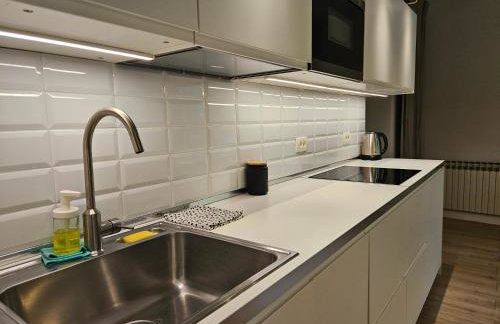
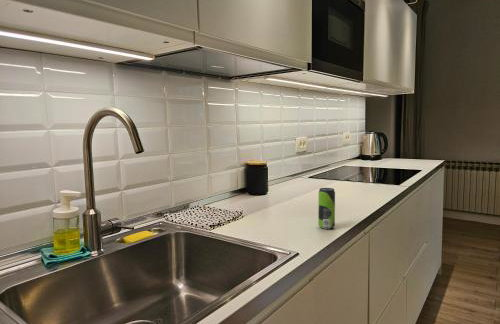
+ beverage can [317,187,336,230]
